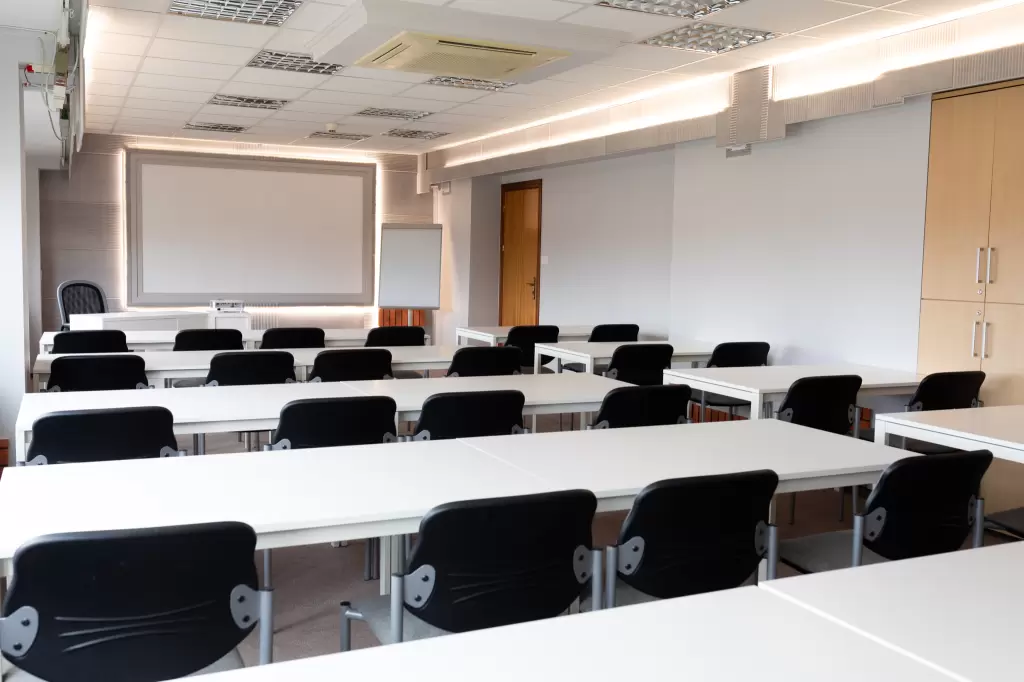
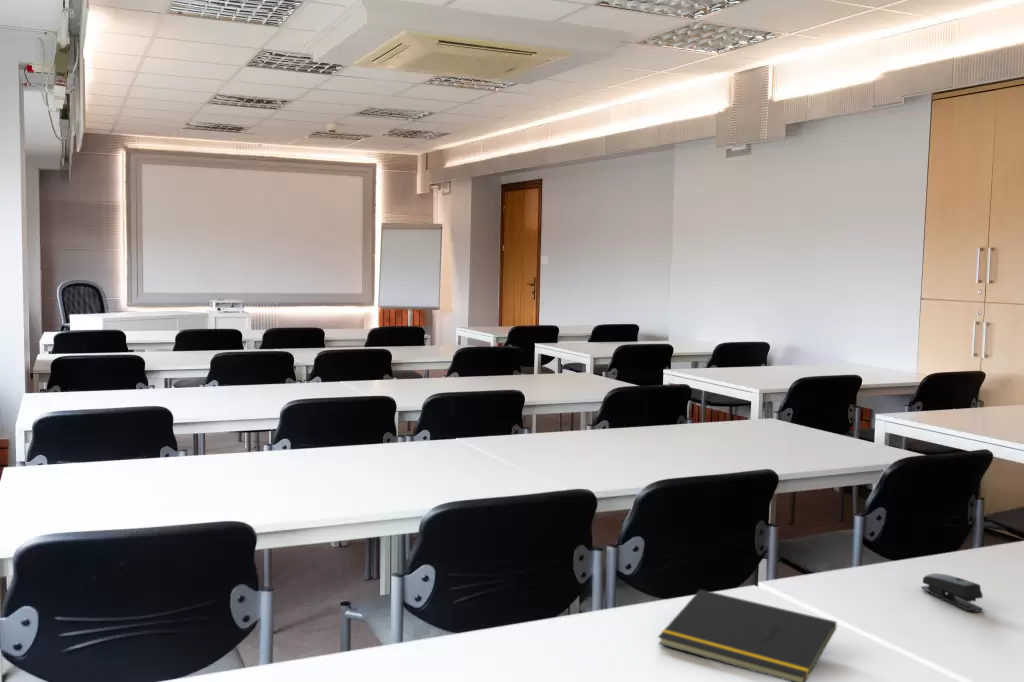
+ stapler [920,572,984,613]
+ notepad [657,588,837,682]
